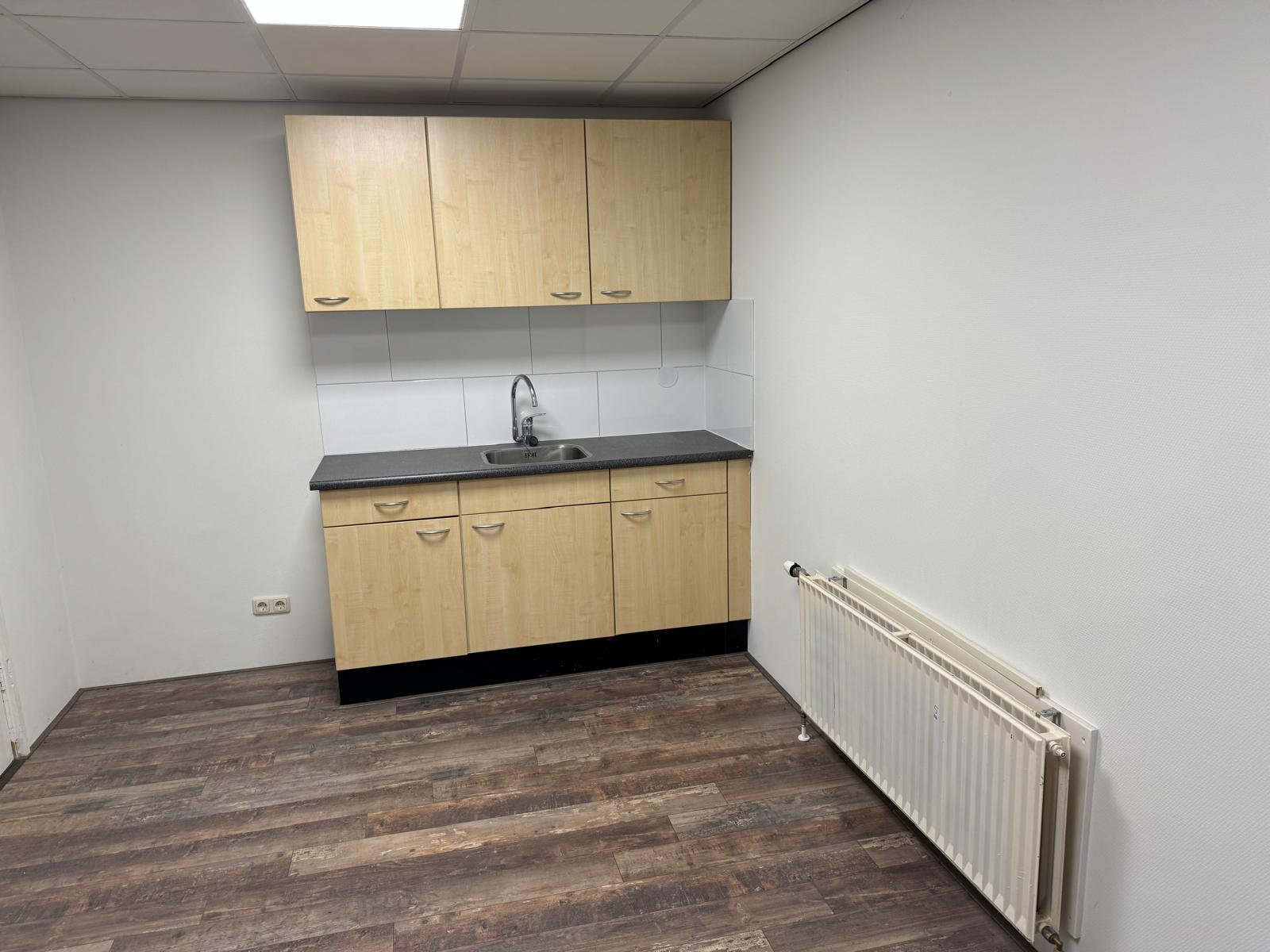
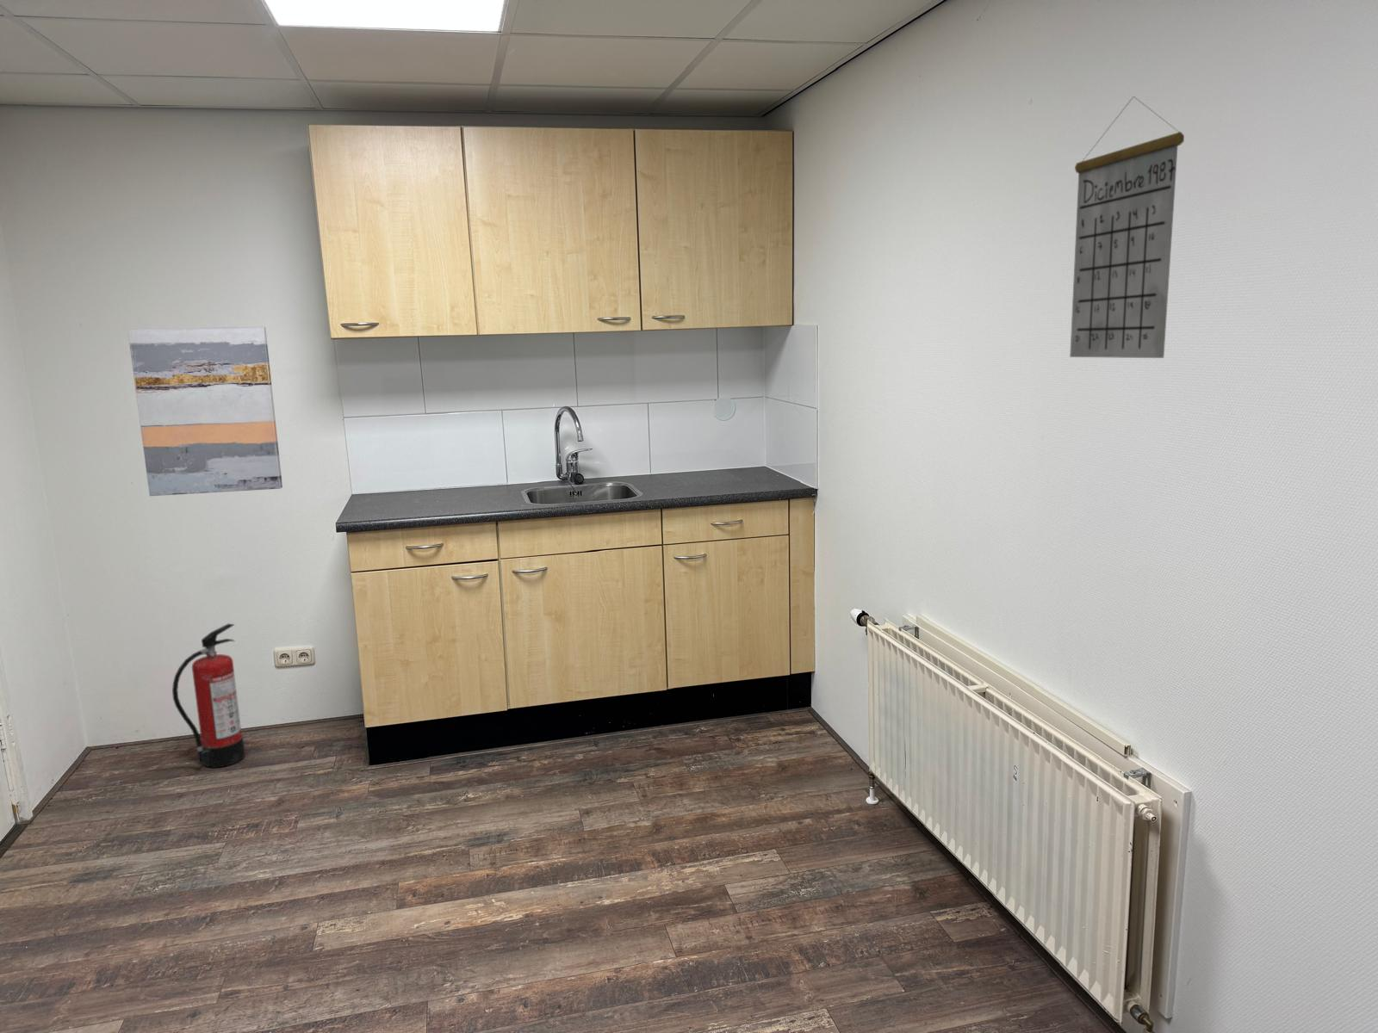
+ calendar [1069,95,1185,359]
+ wall art [127,327,283,497]
+ fire extinguisher [171,623,245,768]
